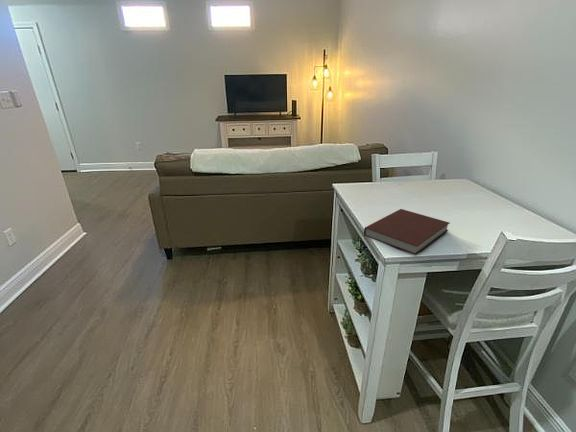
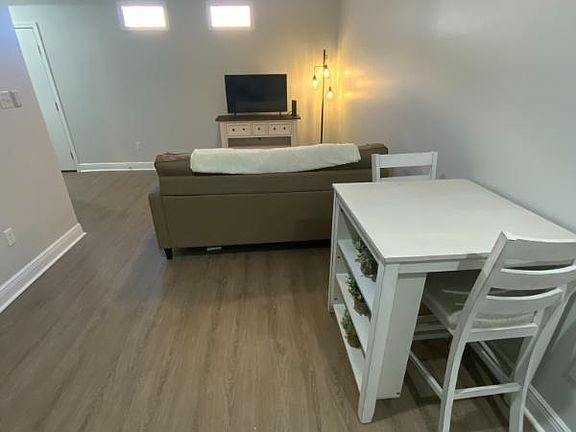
- notebook [363,208,451,256]
